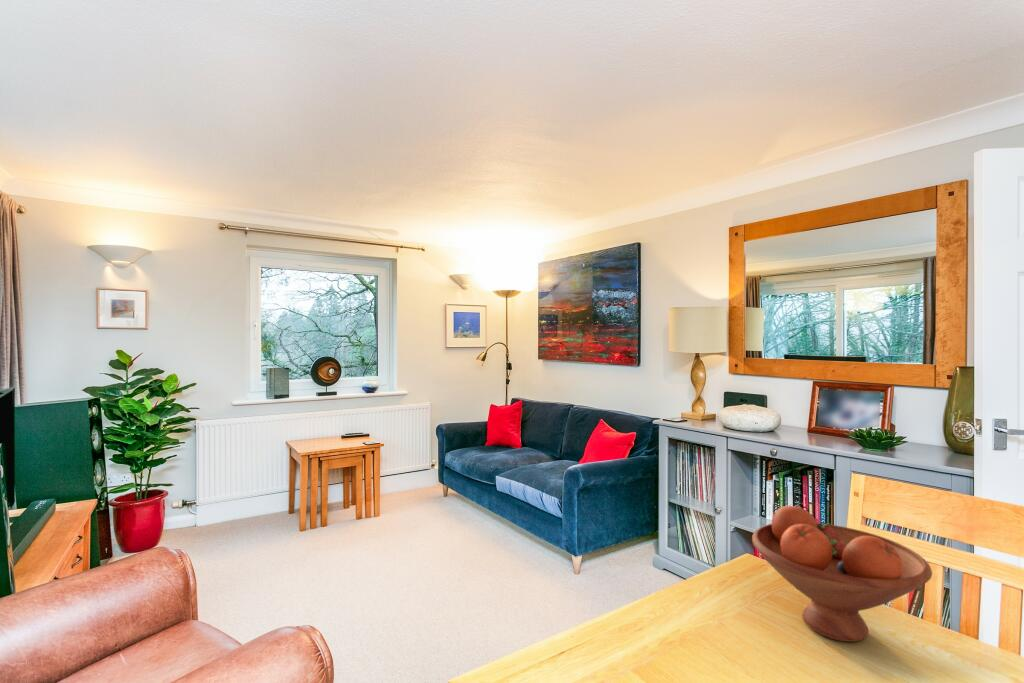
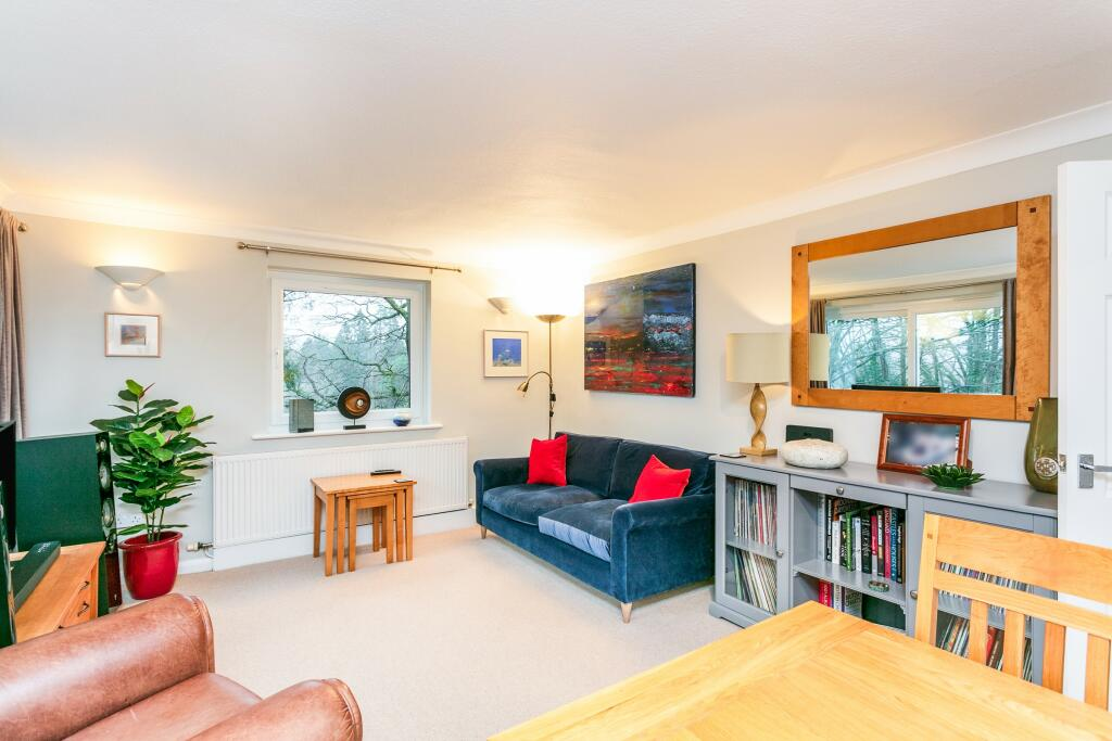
- fruit bowl [751,505,933,643]
